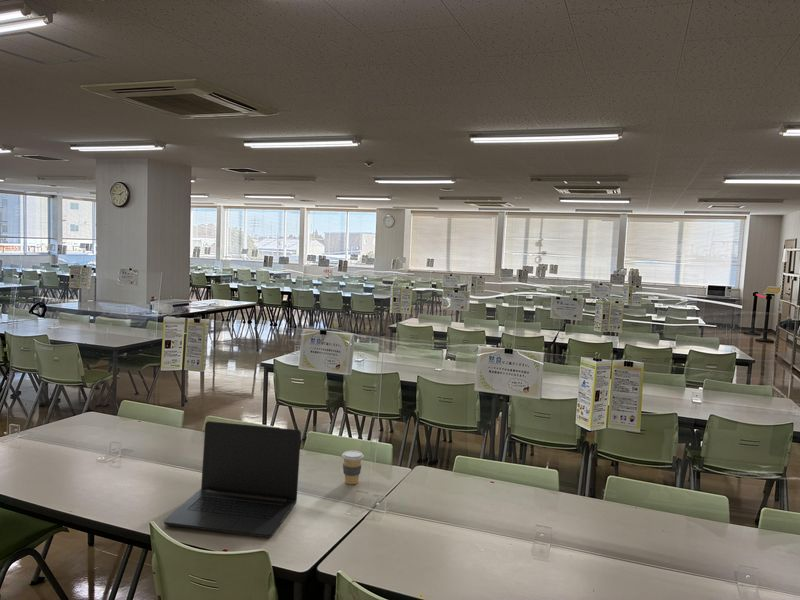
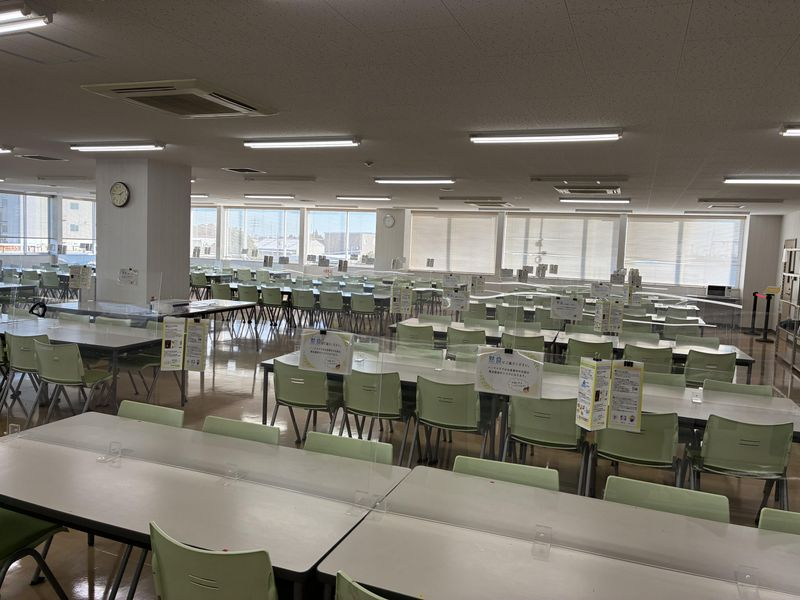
- coffee cup [341,450,364,485]
- laptop [163,420,302,538]
